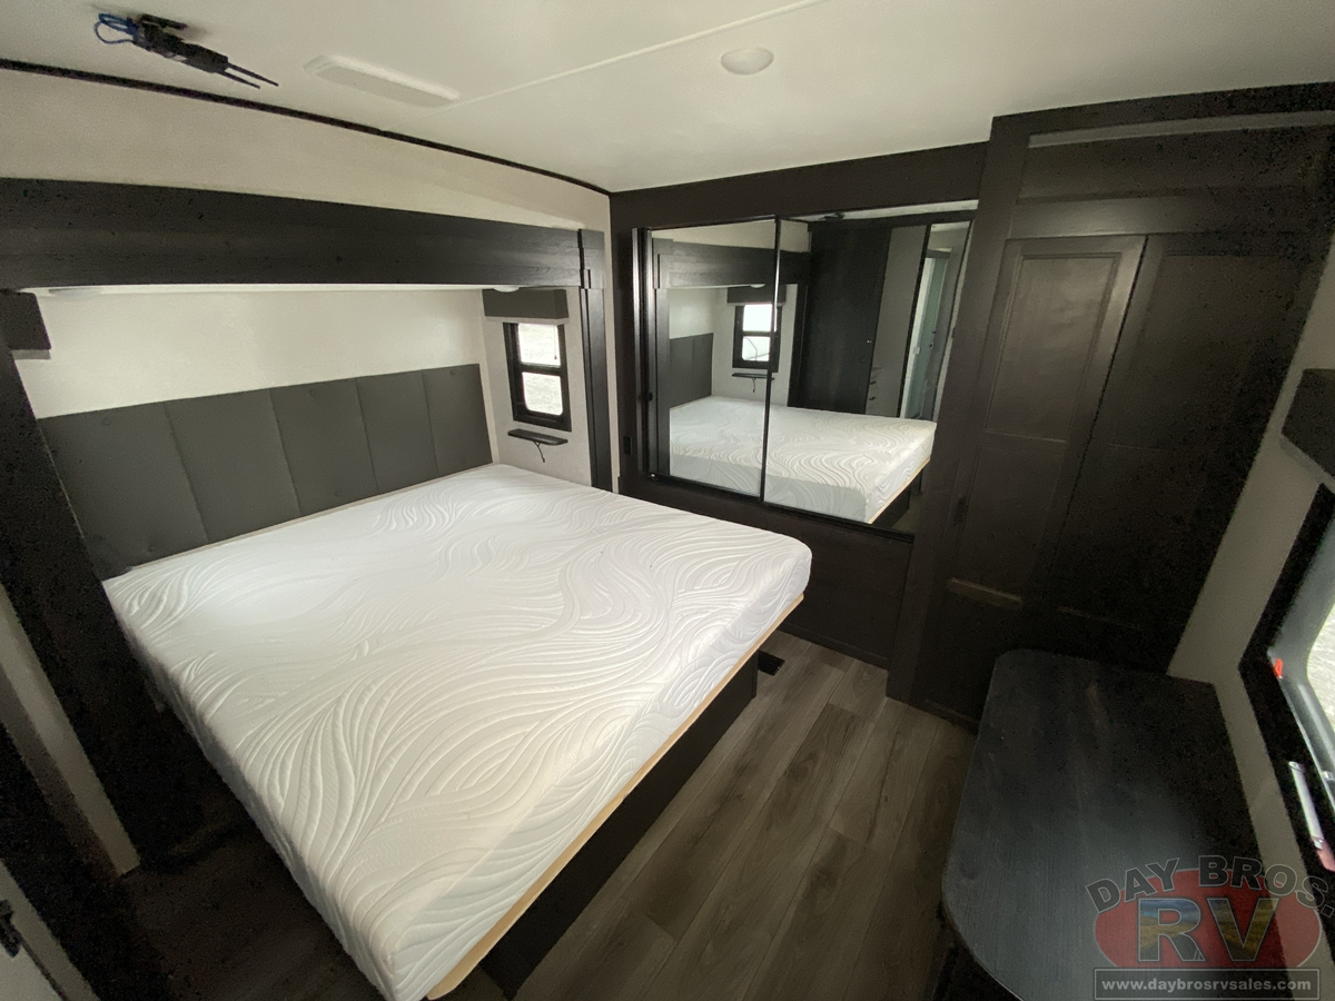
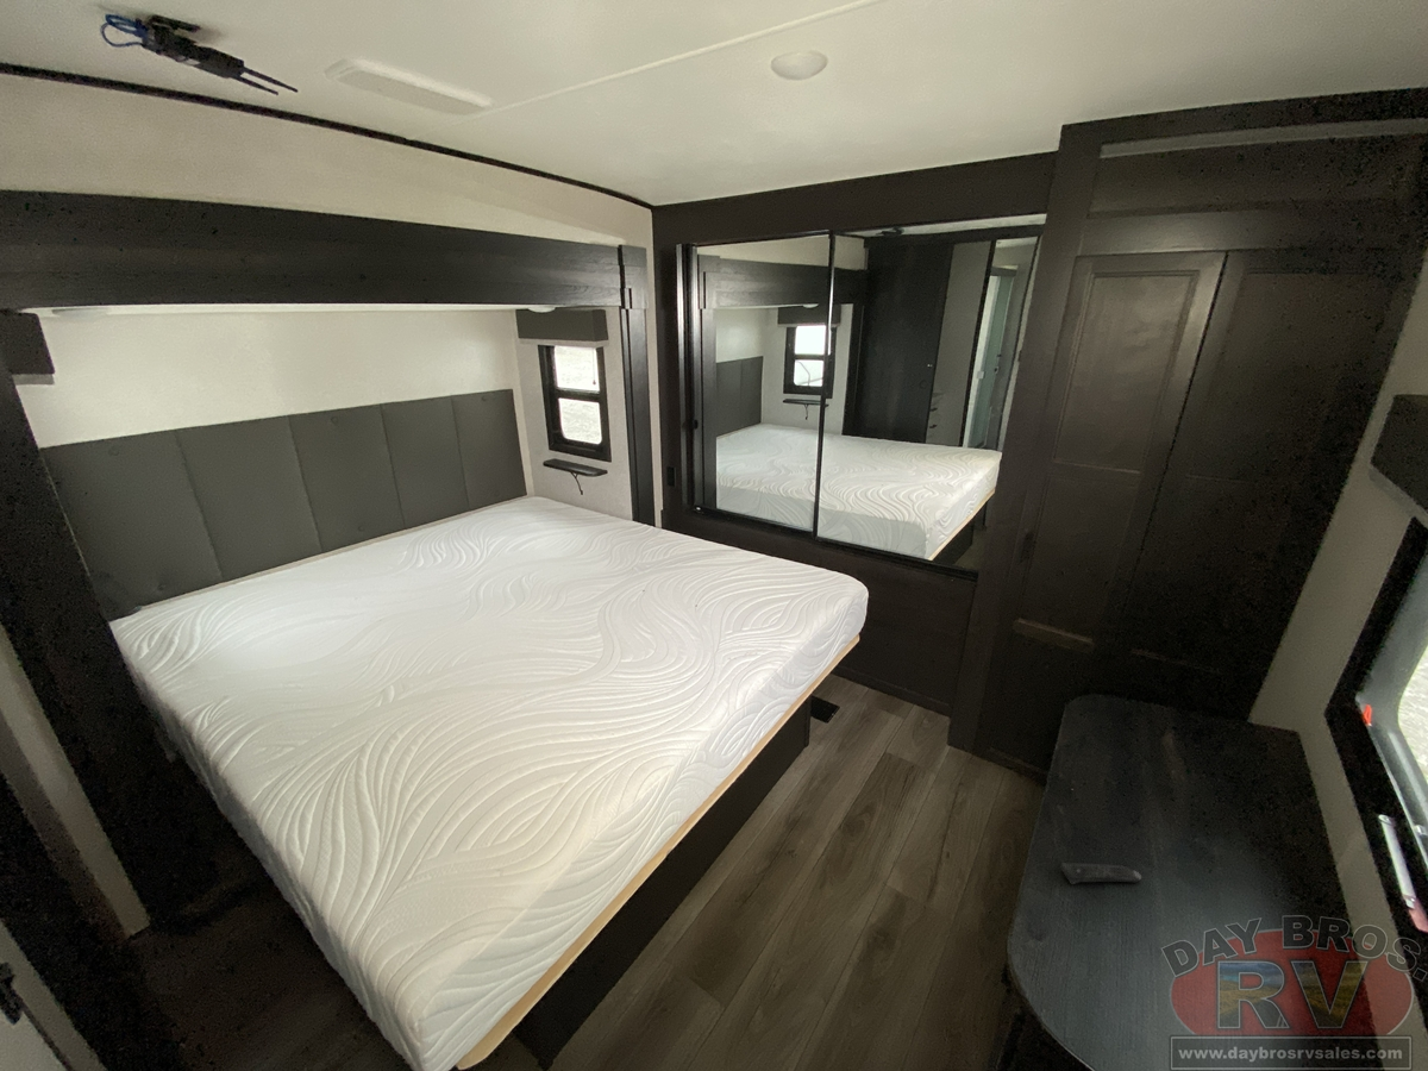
+ remote control [1059,863,1142,885]
